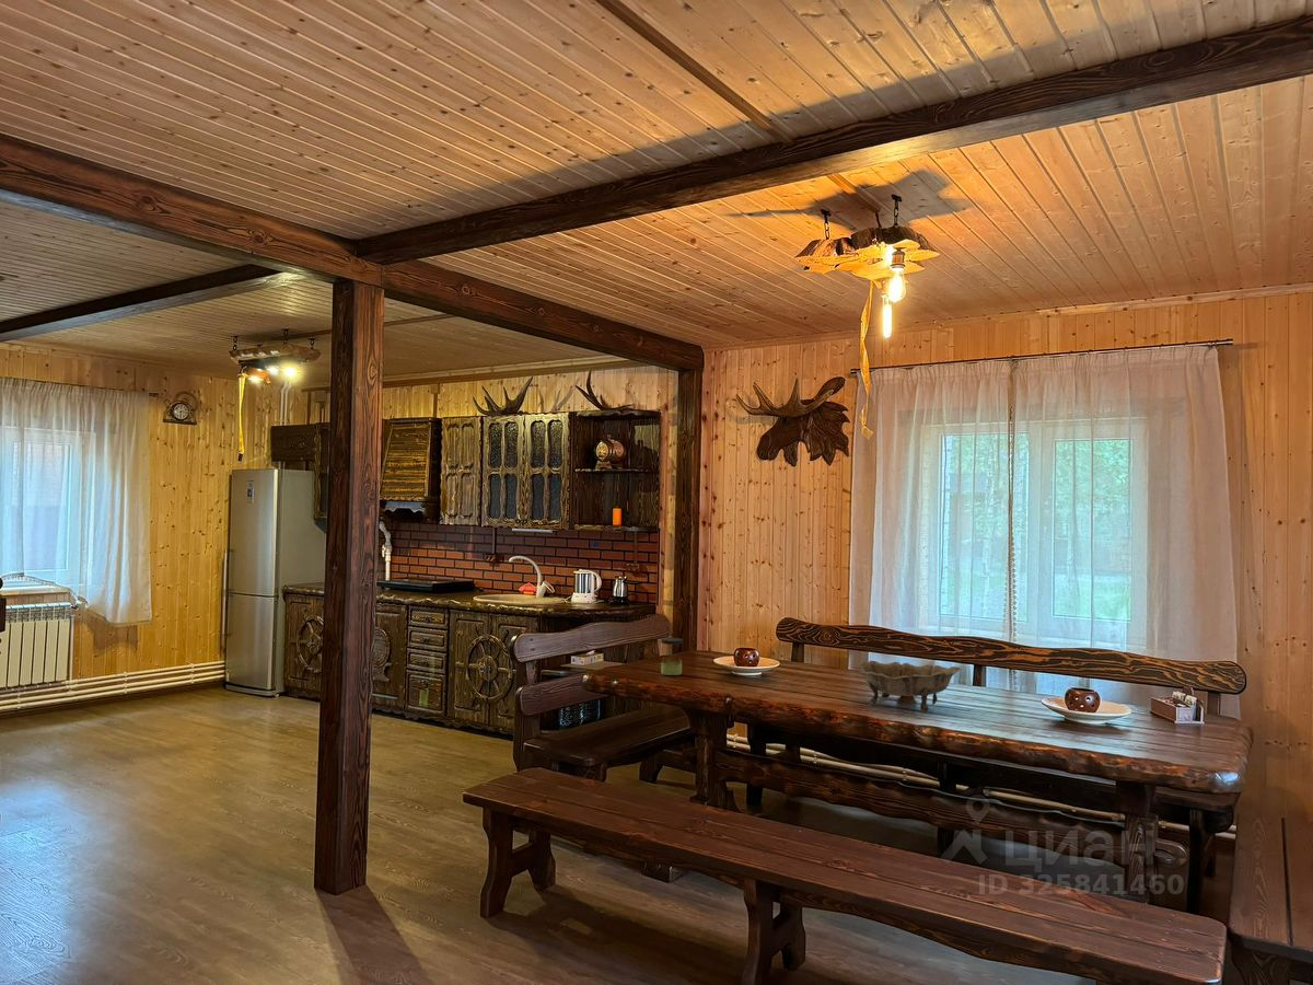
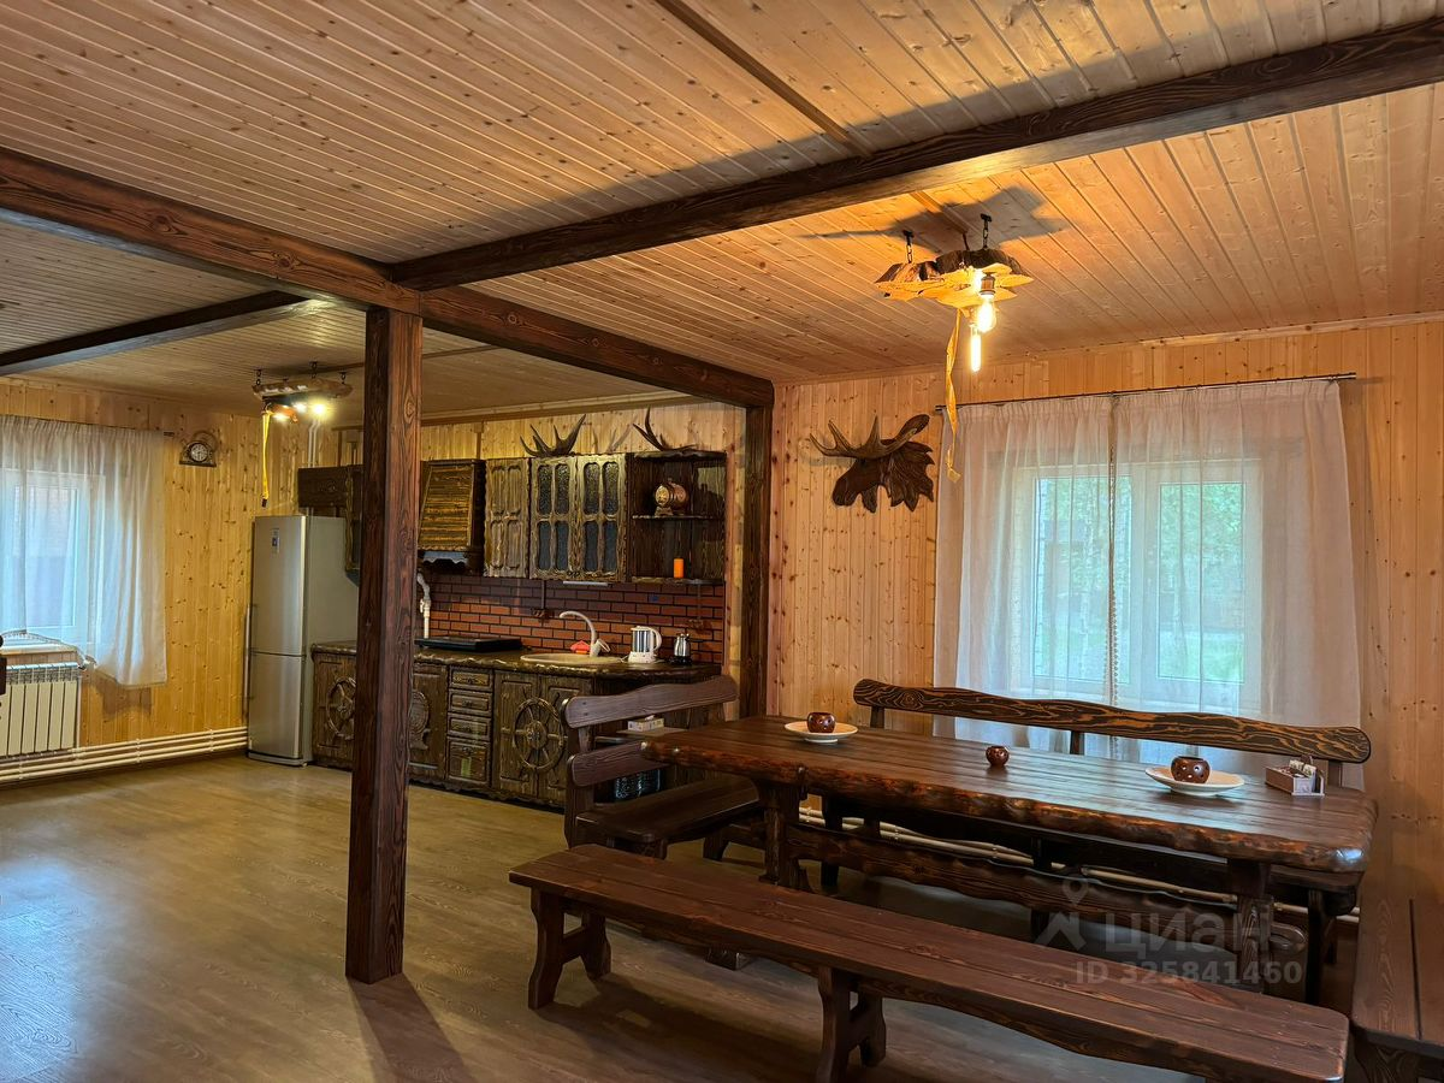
- jar [660,637,684,676]
- decorative bowl [851,660,962,714]
